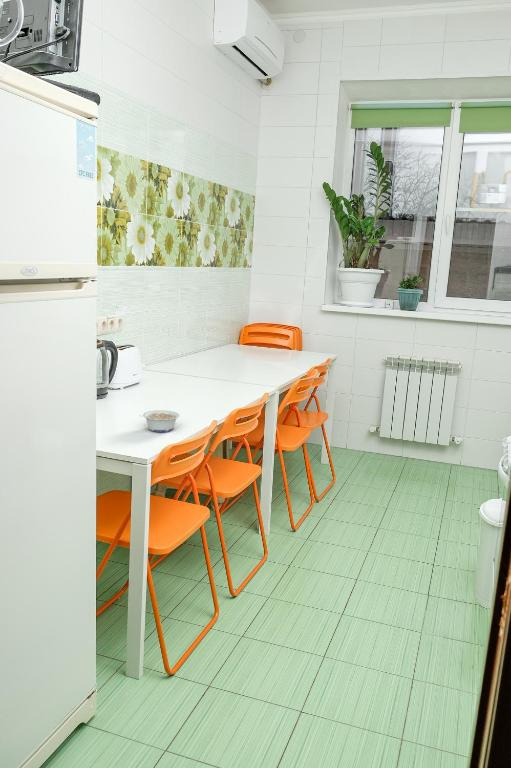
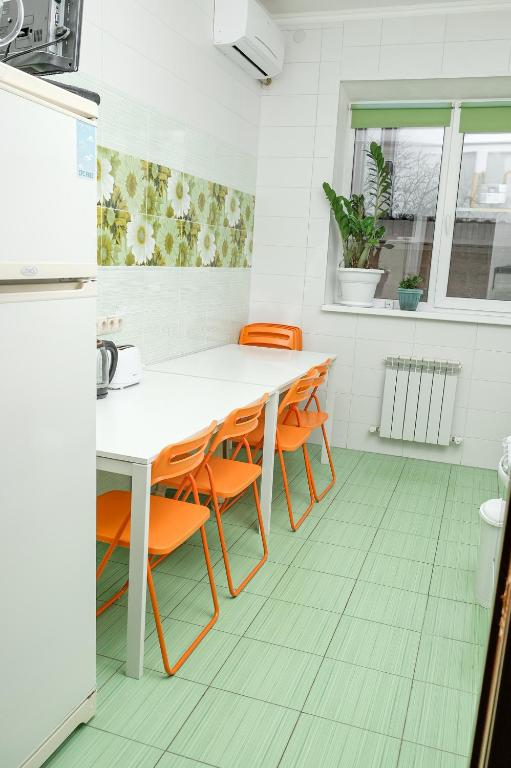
- legume [138,409,180,433]
